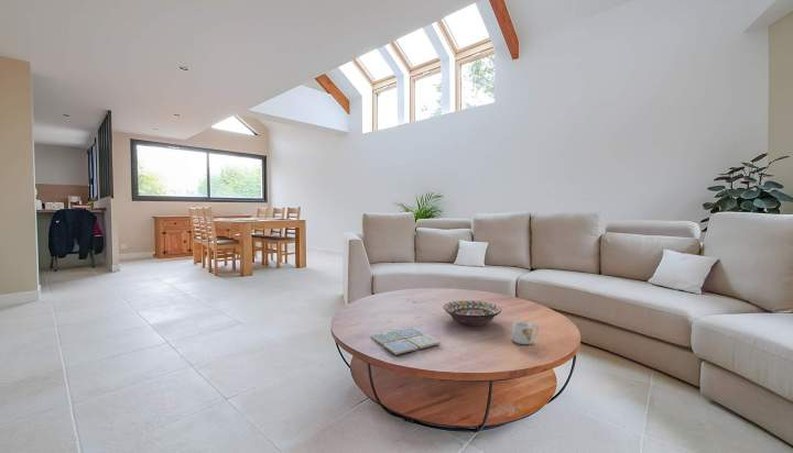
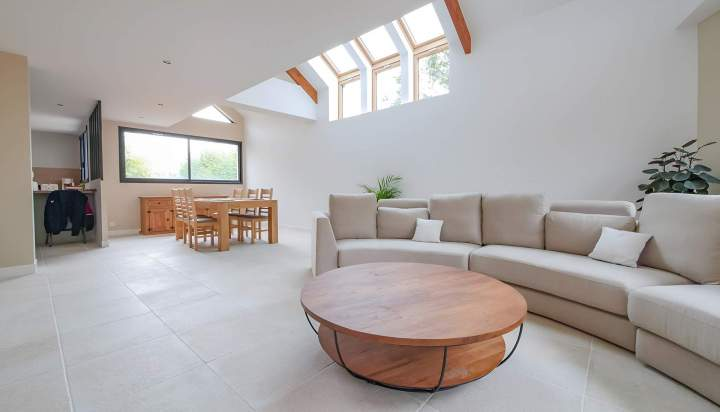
- decorative bowl [442,300,502,327]
- mug [511,320,540,345]
- drink coaster [370,327,442,356]
